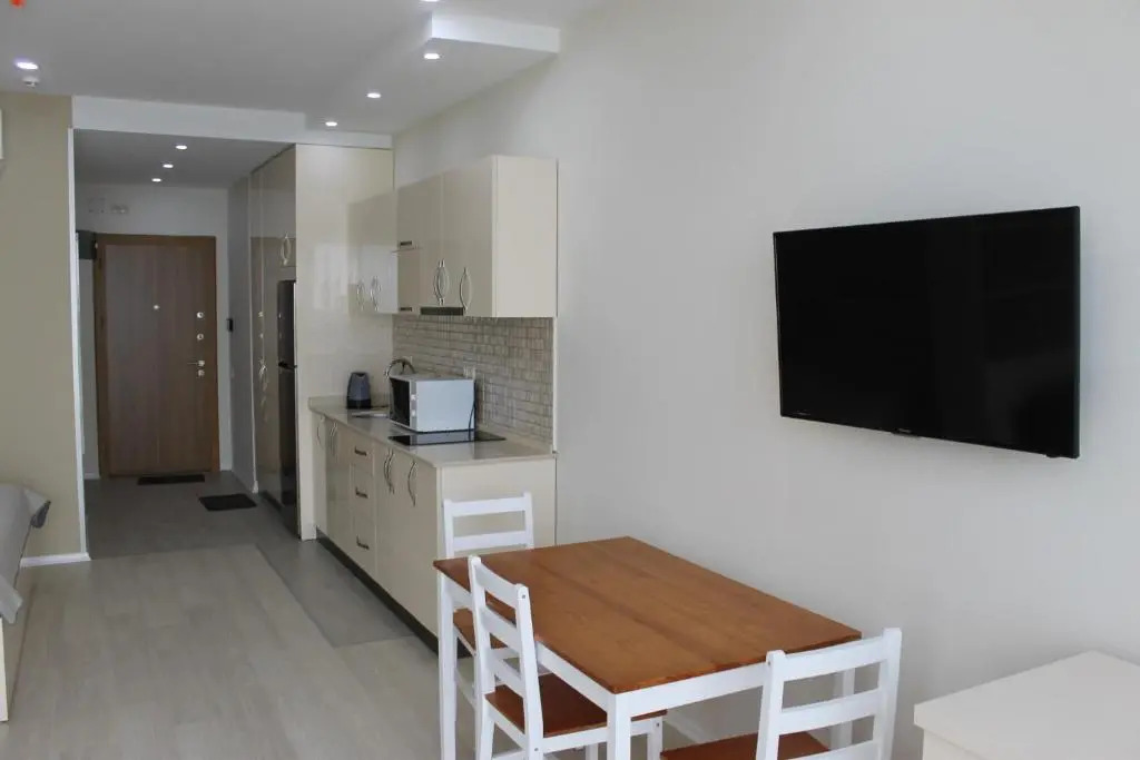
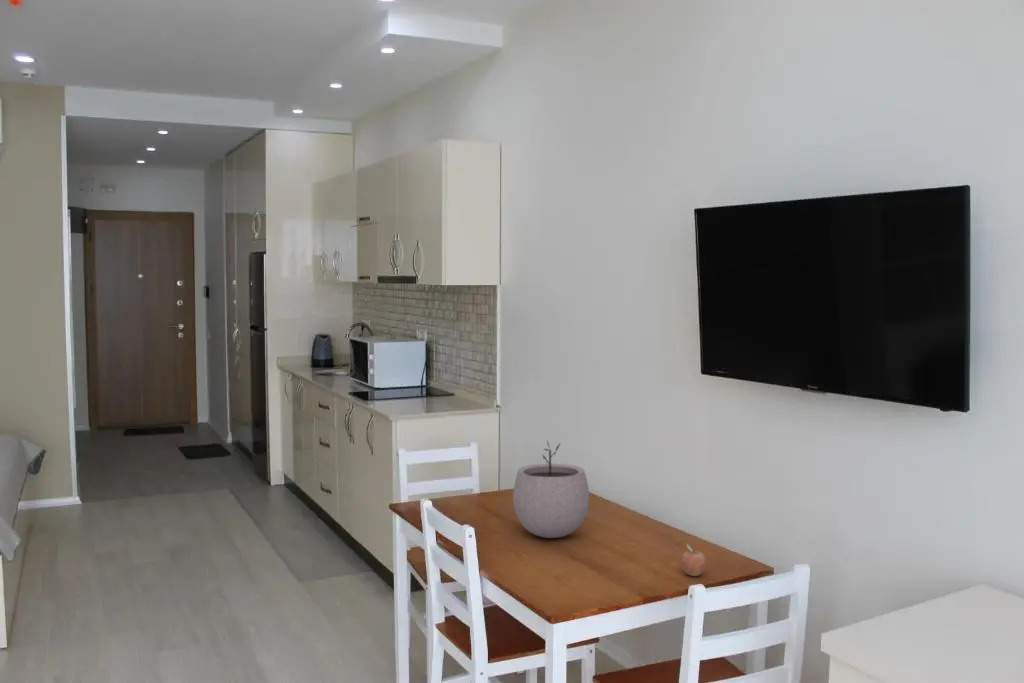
+ fruit [680,543,707,577]
+ plant pot [512,439,590,539]
